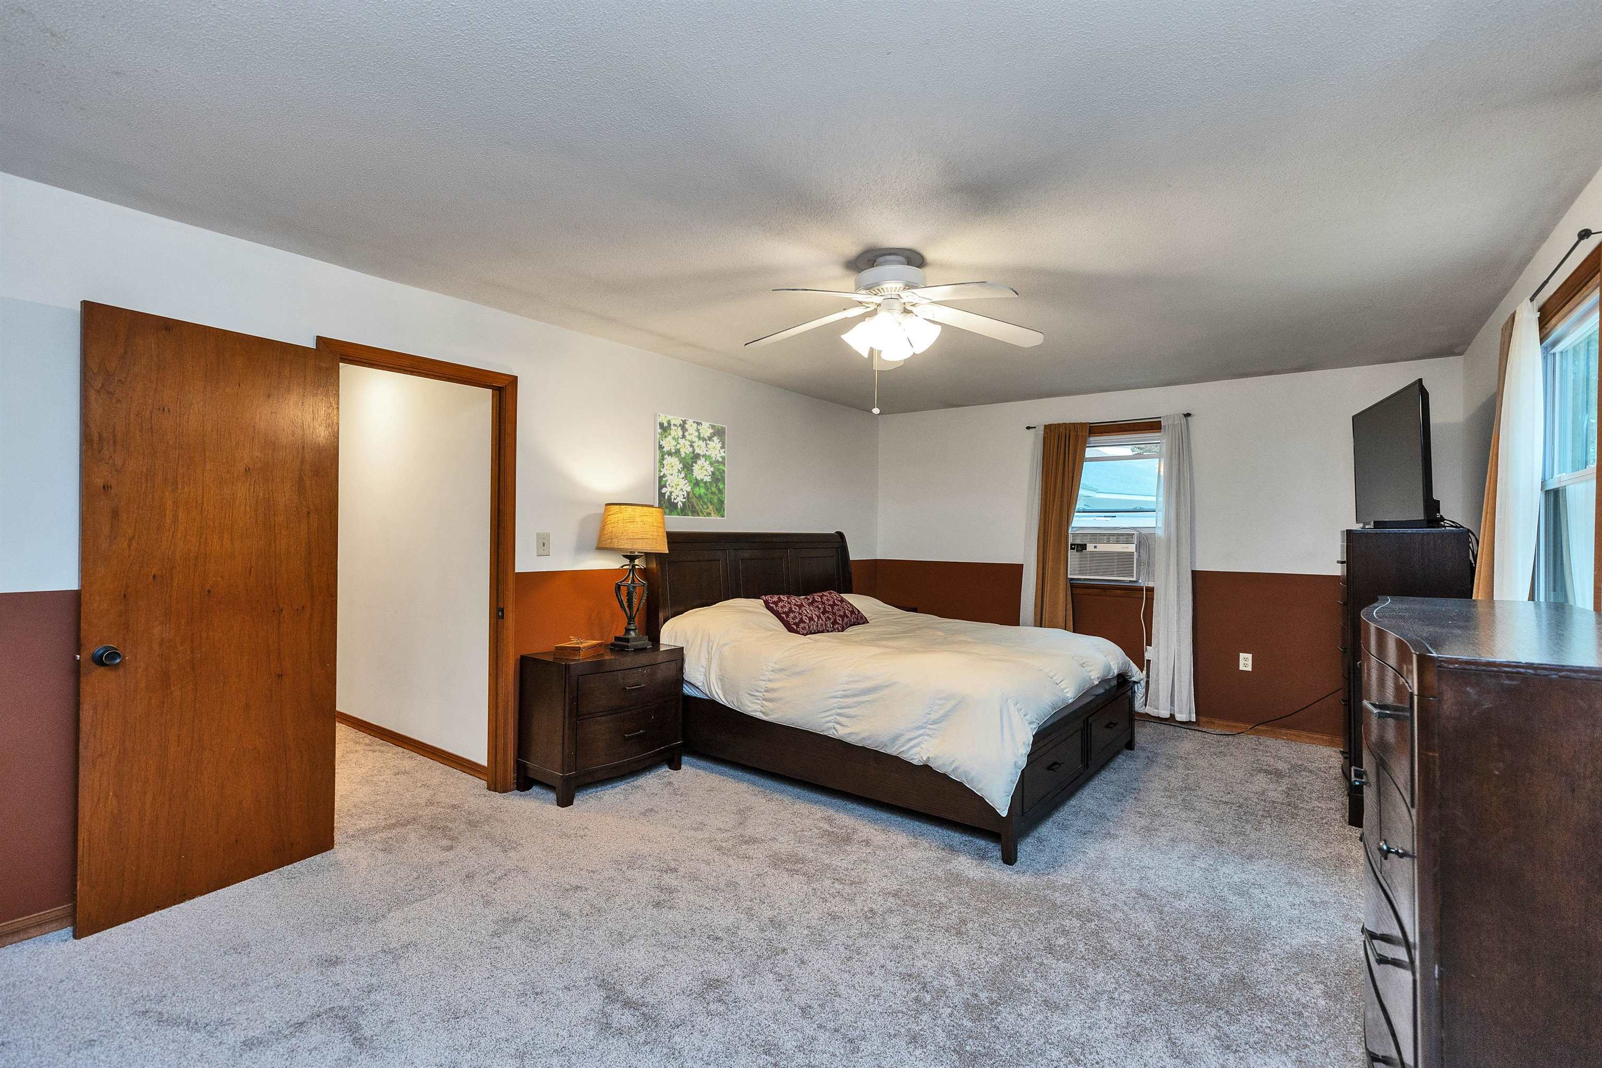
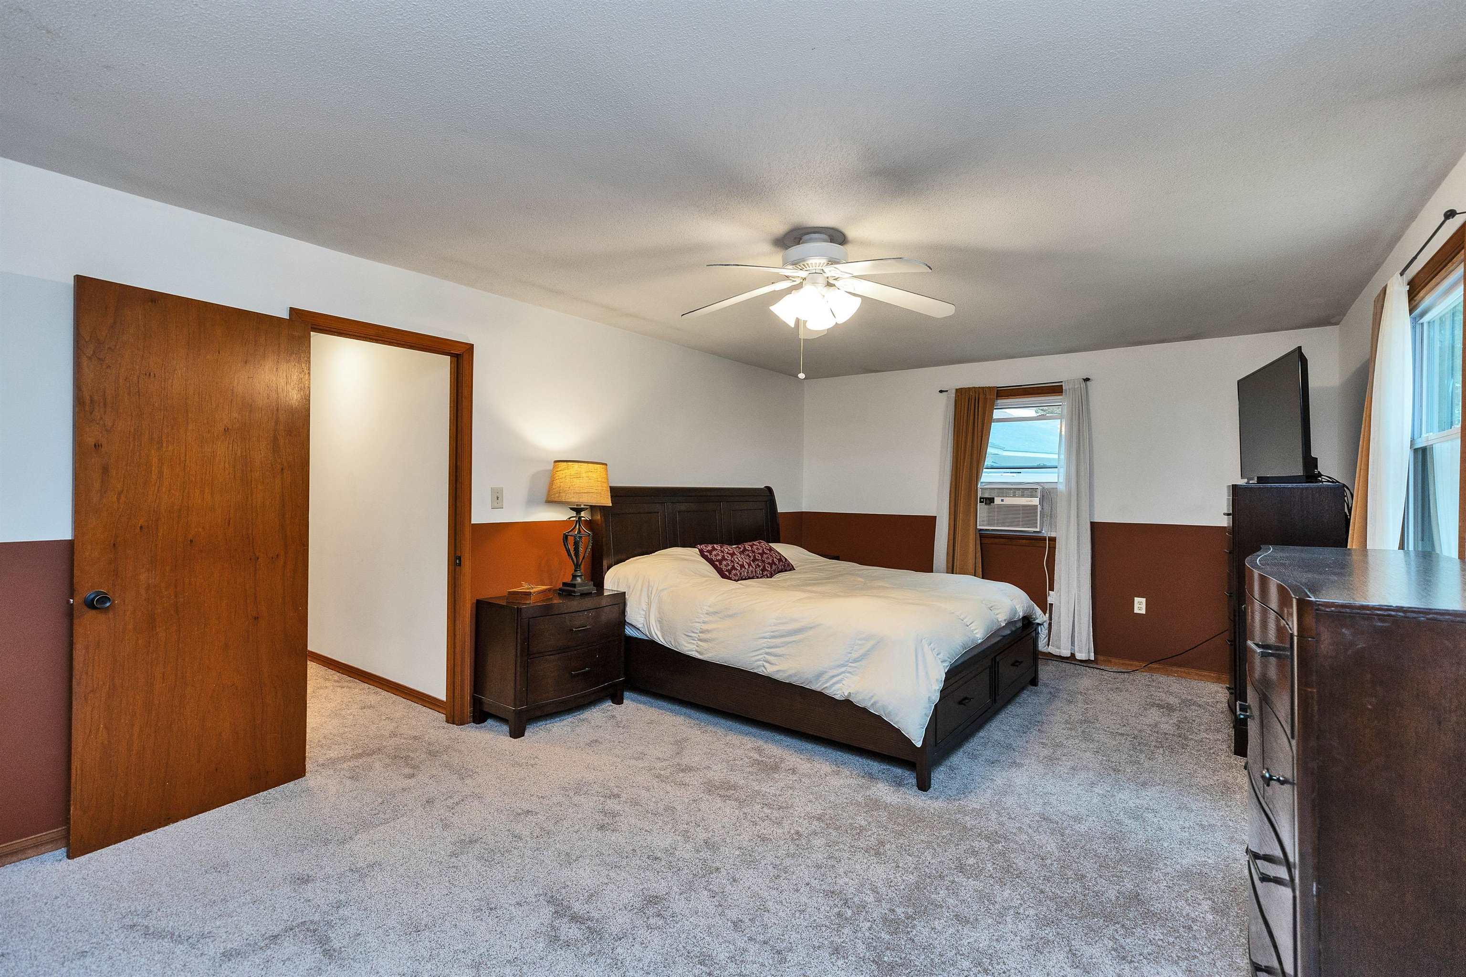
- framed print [653,412,727,520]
